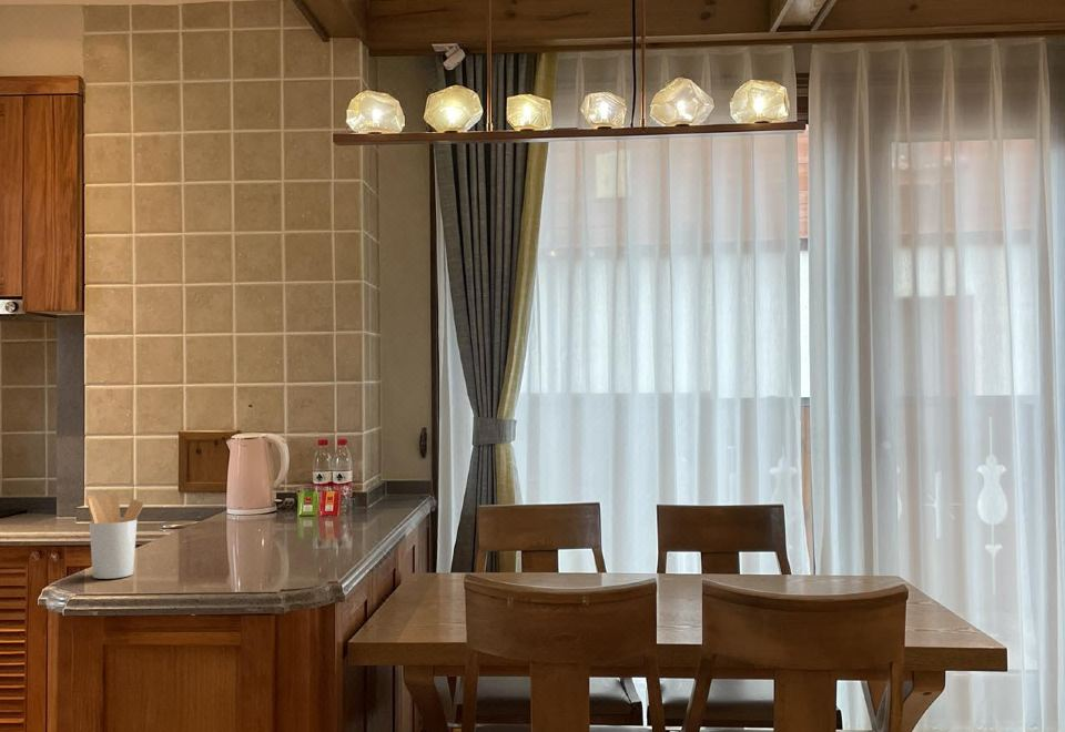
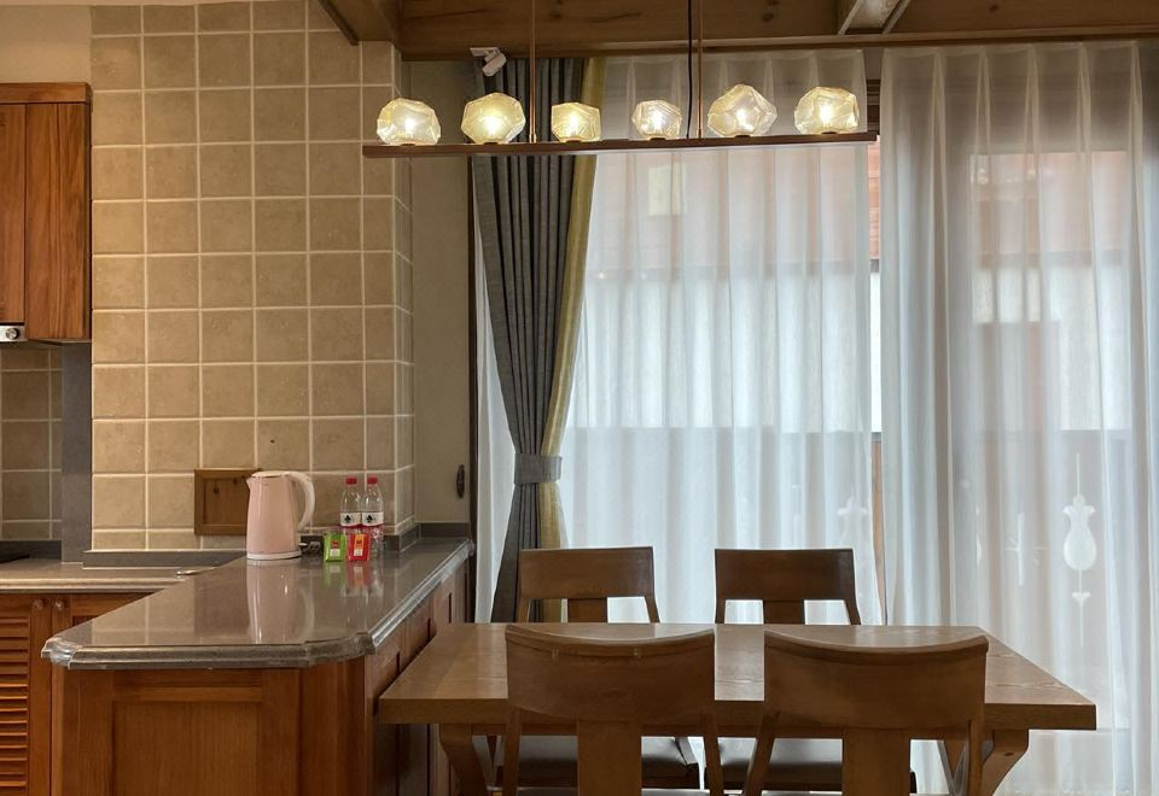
- utensil holder [83,492,144,580]
